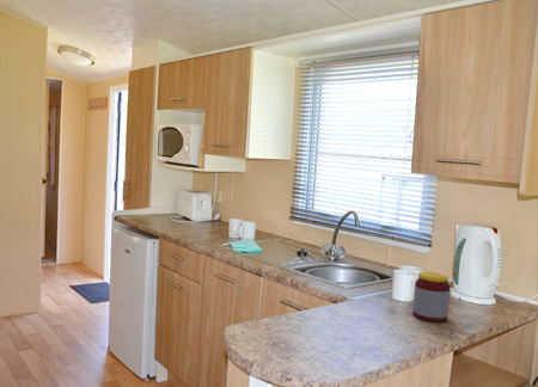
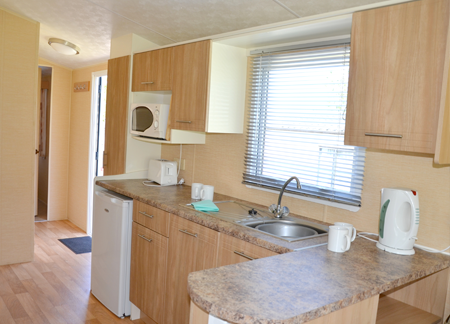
- jar [411,271,451,324]
